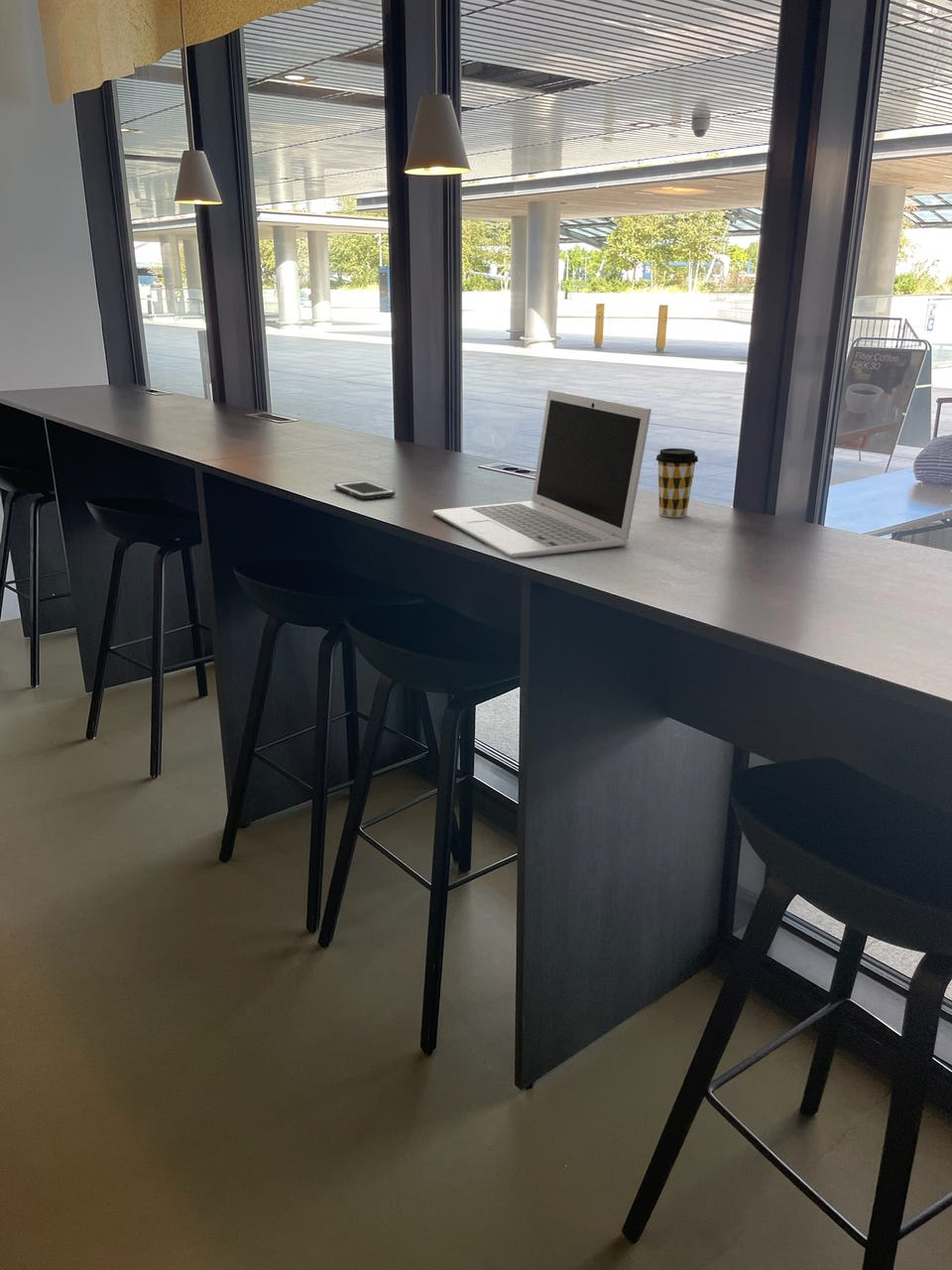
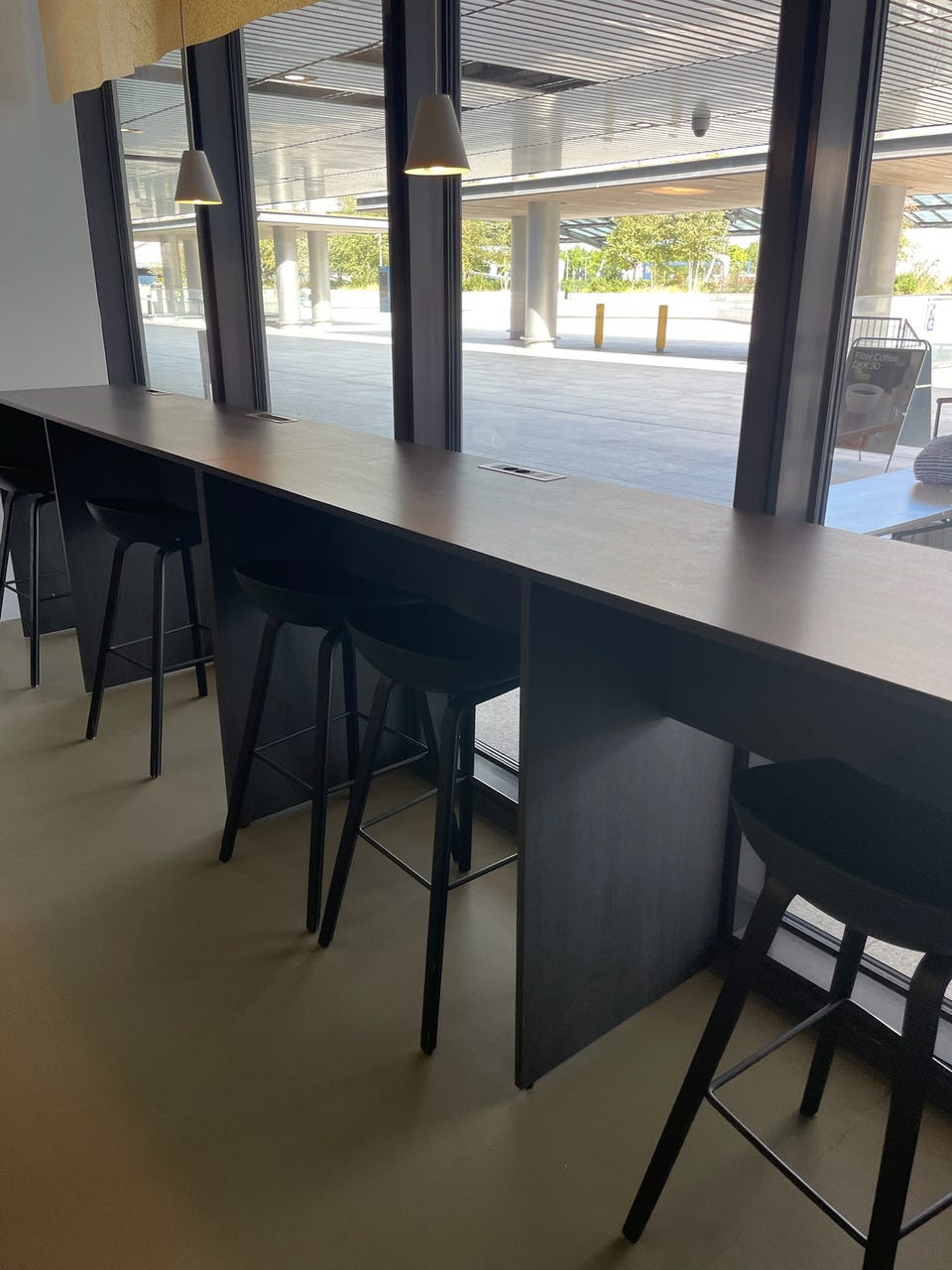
- cell phone [333,479,396,500]
- laptop [431,388,653,560]
- coffee cup [654,447,699,518]
